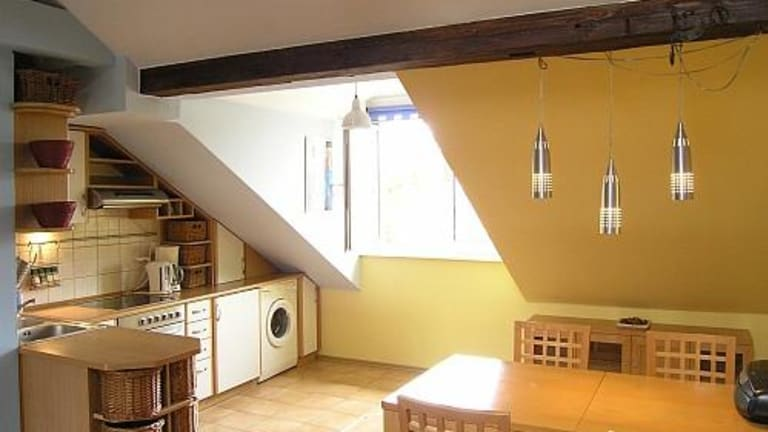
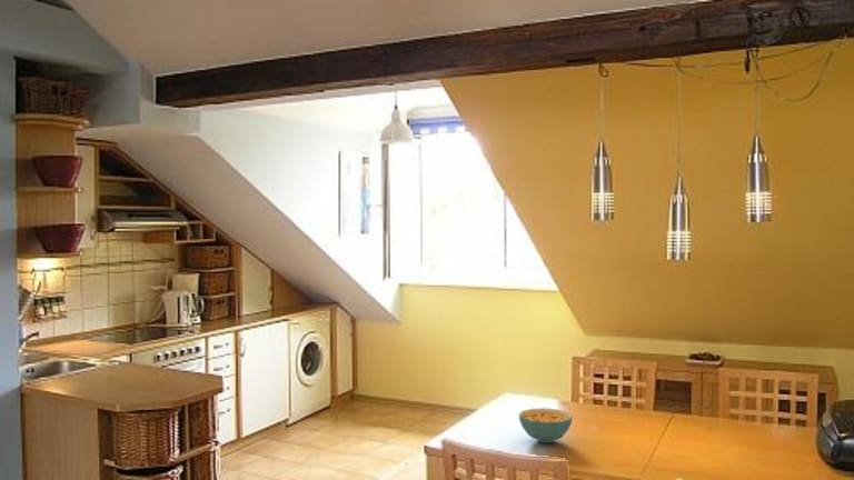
+ cereal bowl [518,407,574,444]
